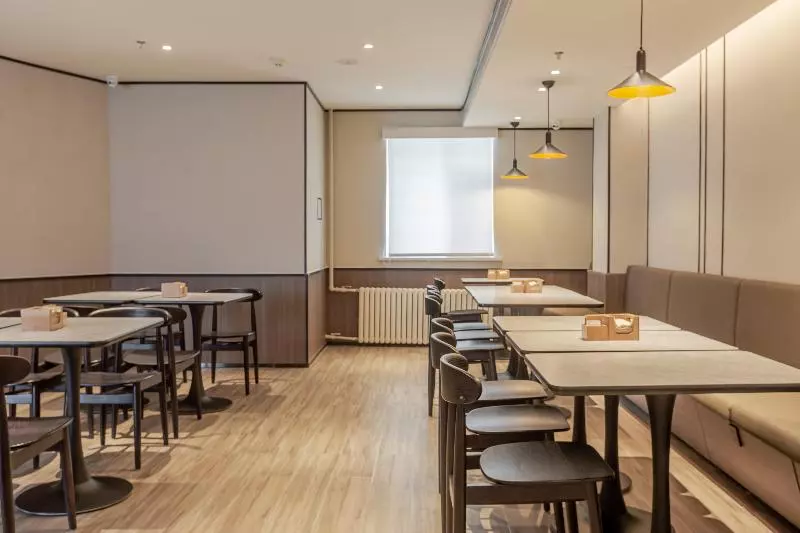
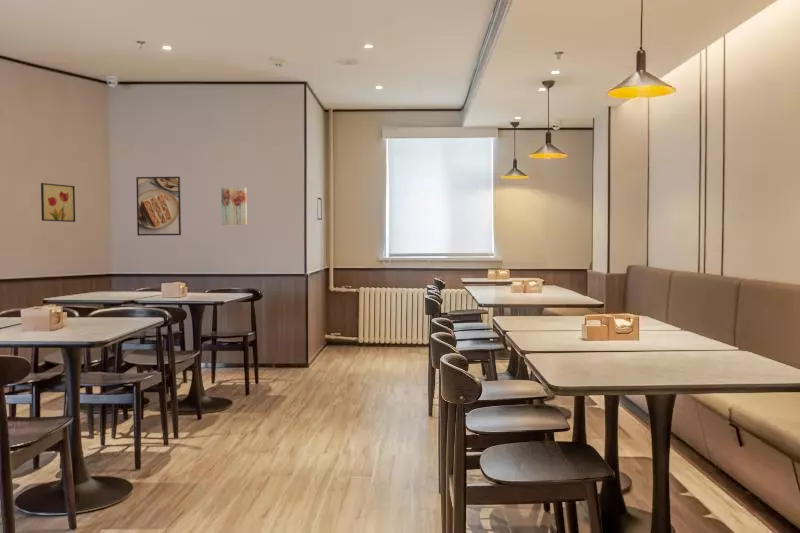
+ wall art [40,182,76,223]
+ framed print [135,176,182,237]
+ wall art [220,187,248,226]
